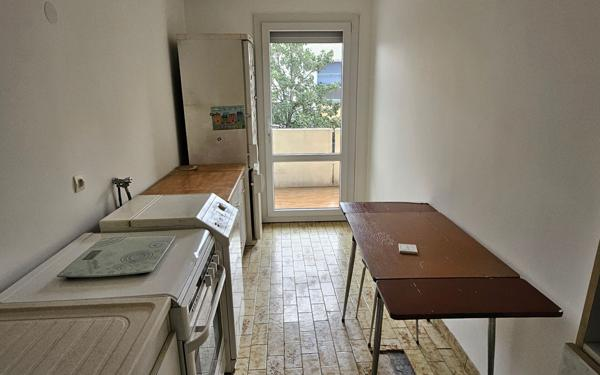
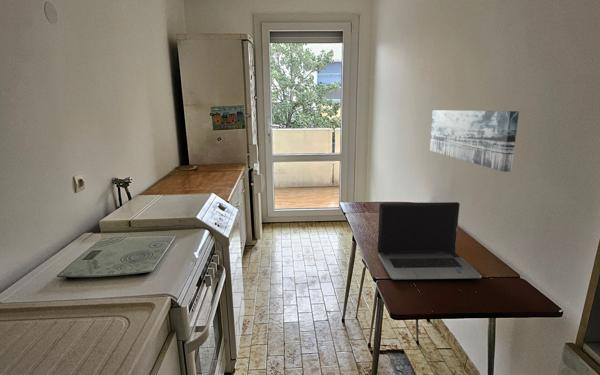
+ wall art [429,109,520,173]
+ laptop computer [376,201,483,280]
